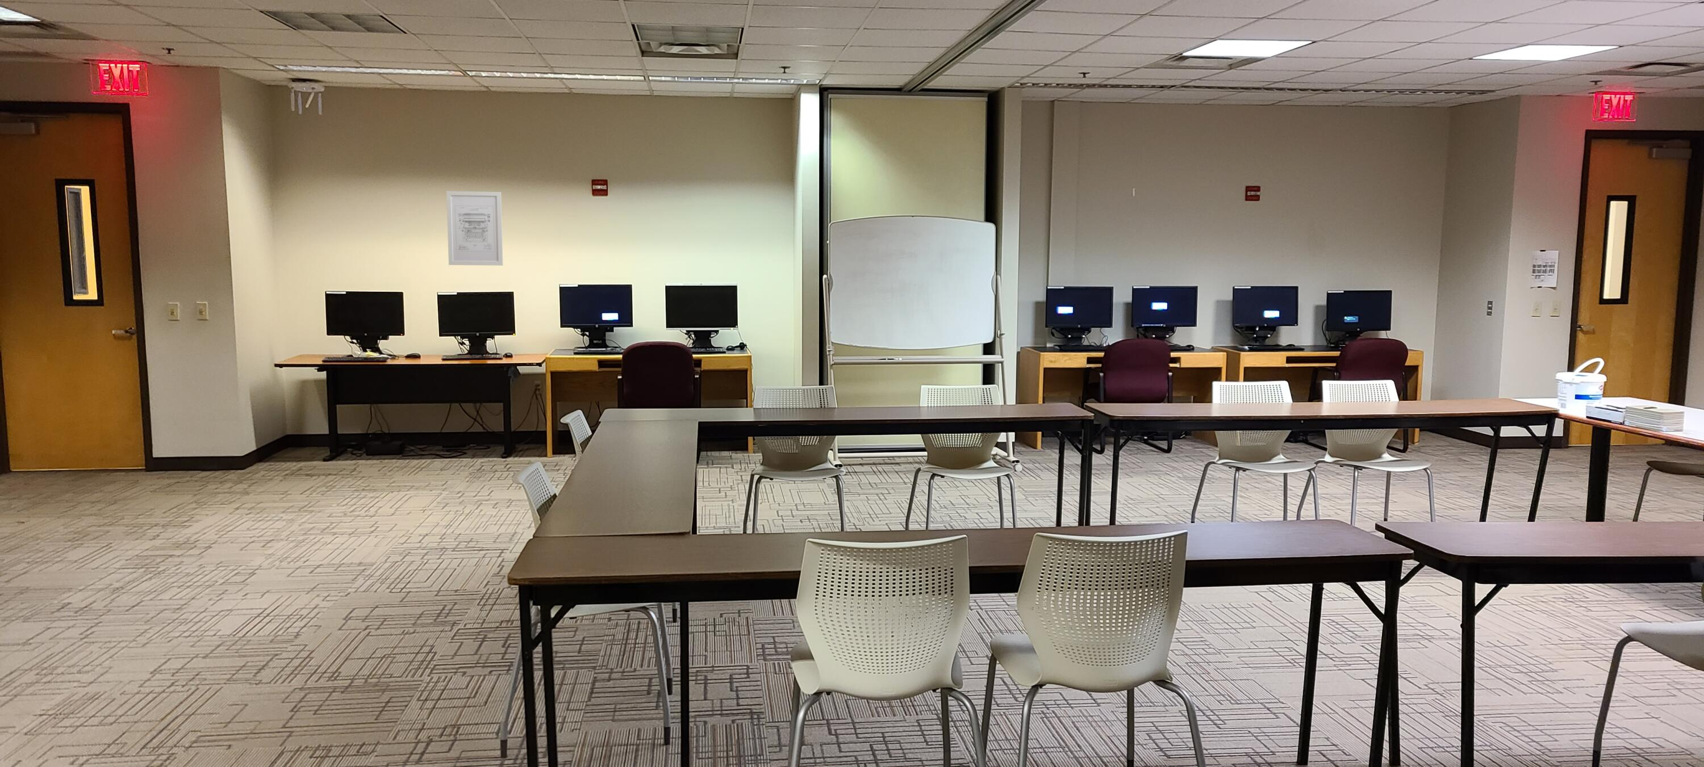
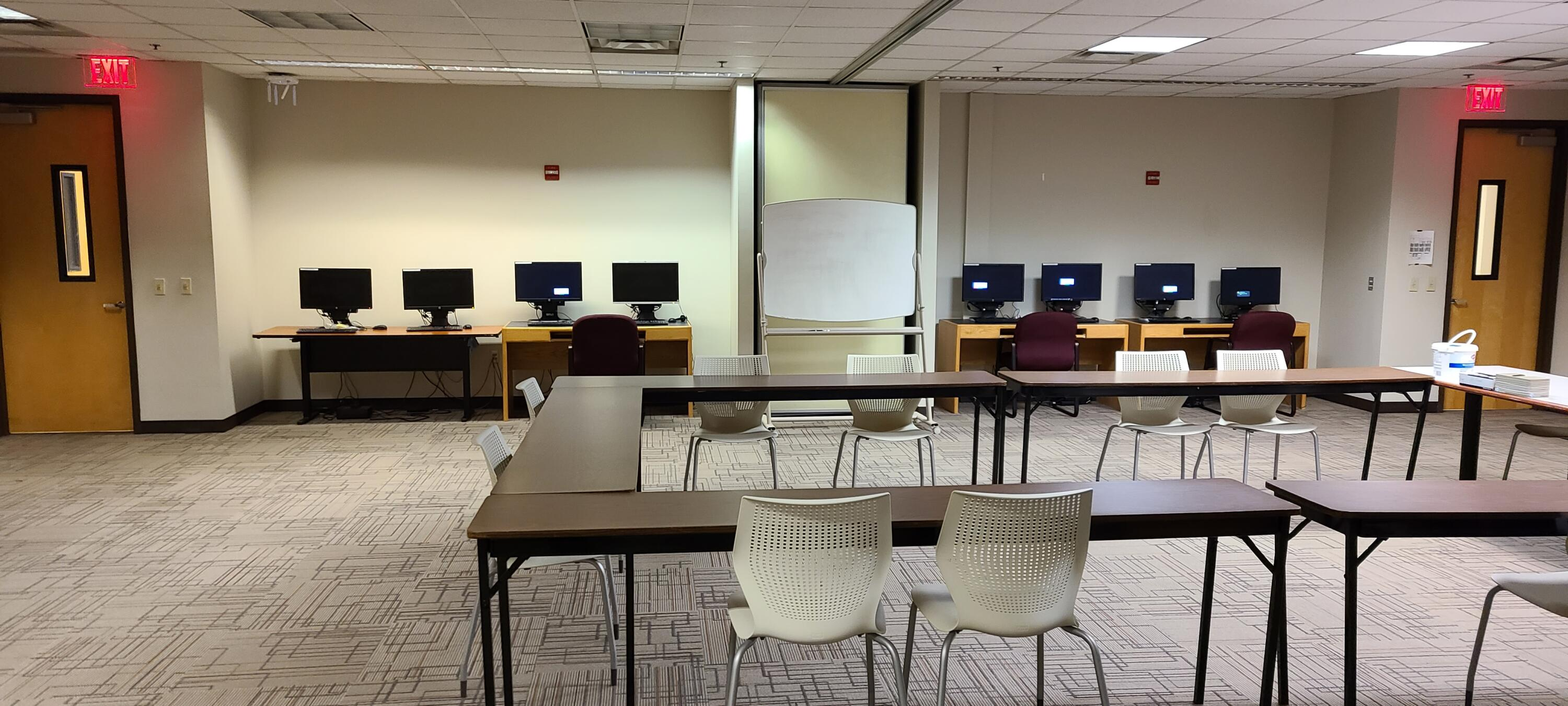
- wall art [446,191,504,266]
